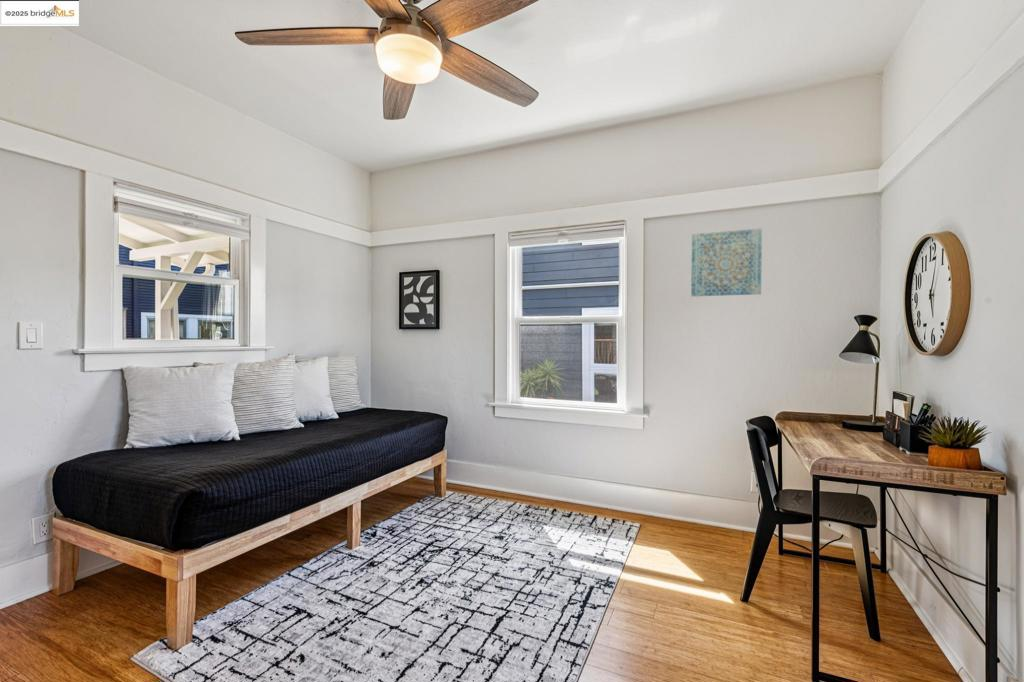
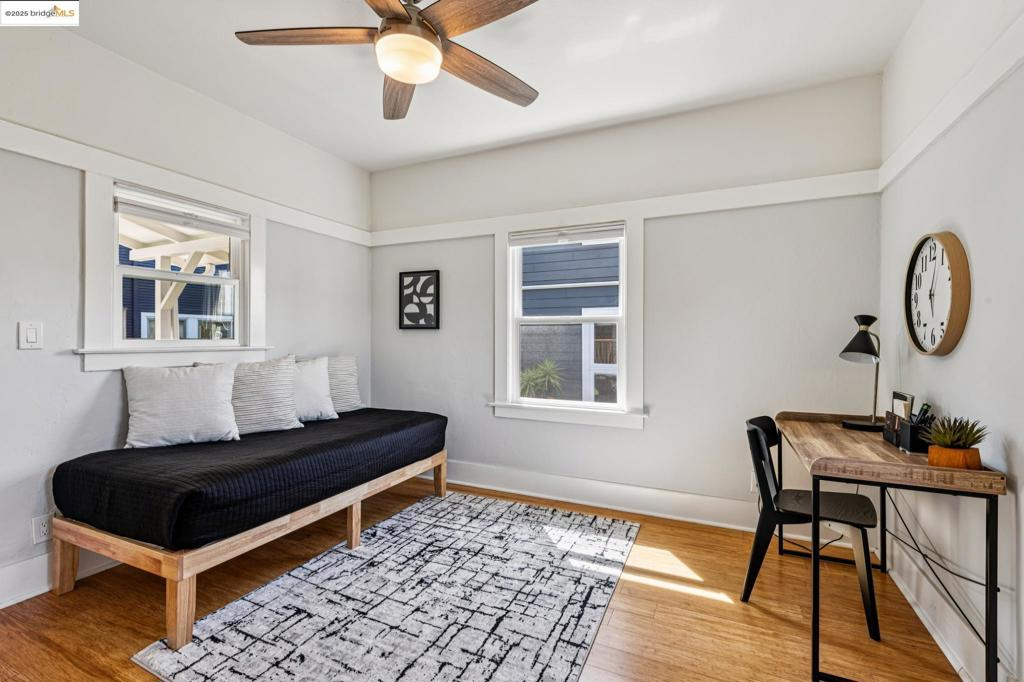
- wall art [690,227,763,297]
